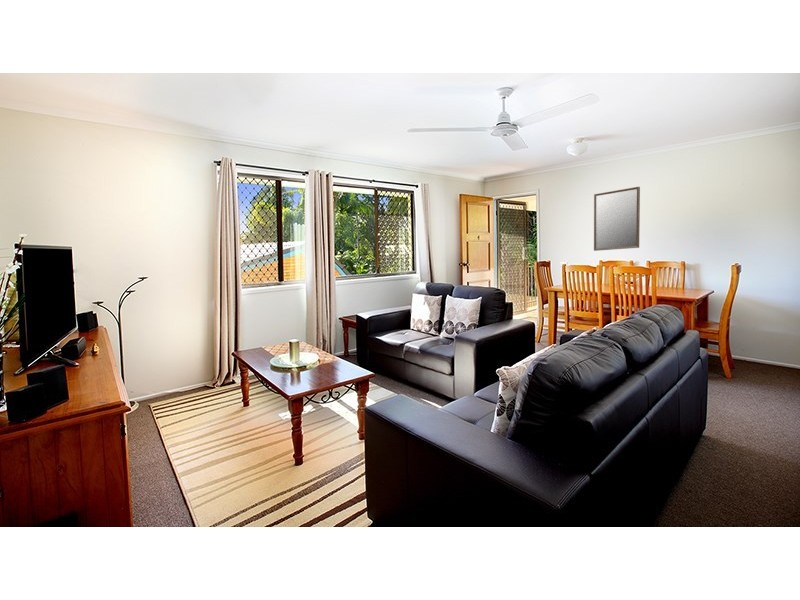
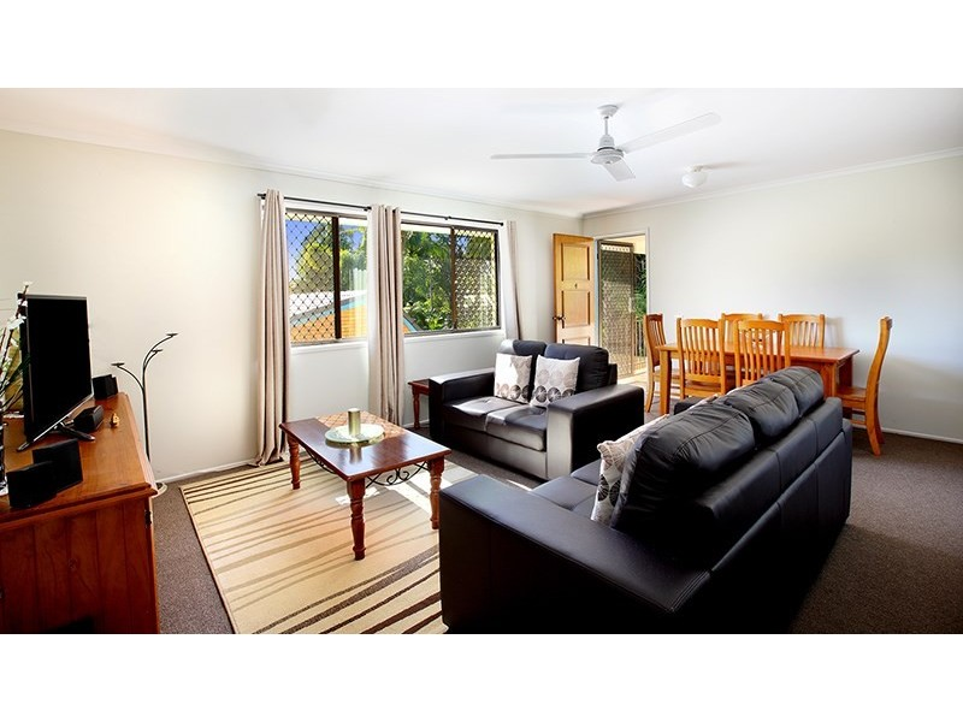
- home mirror [593,186,641,252]
